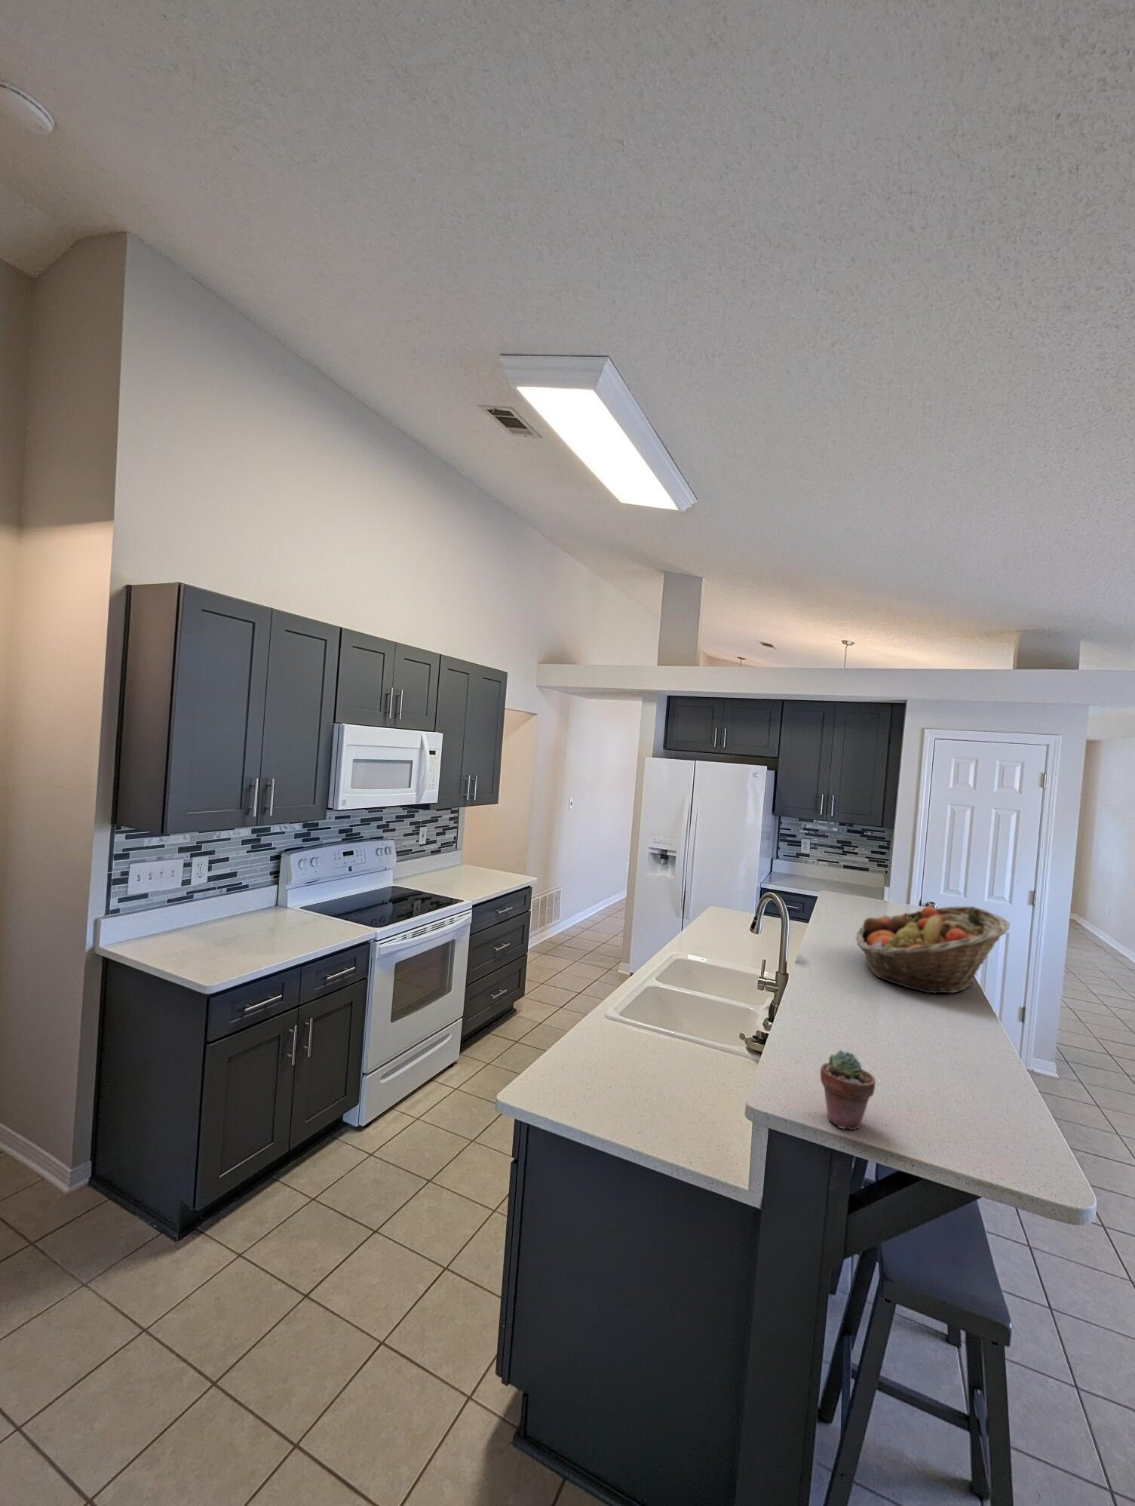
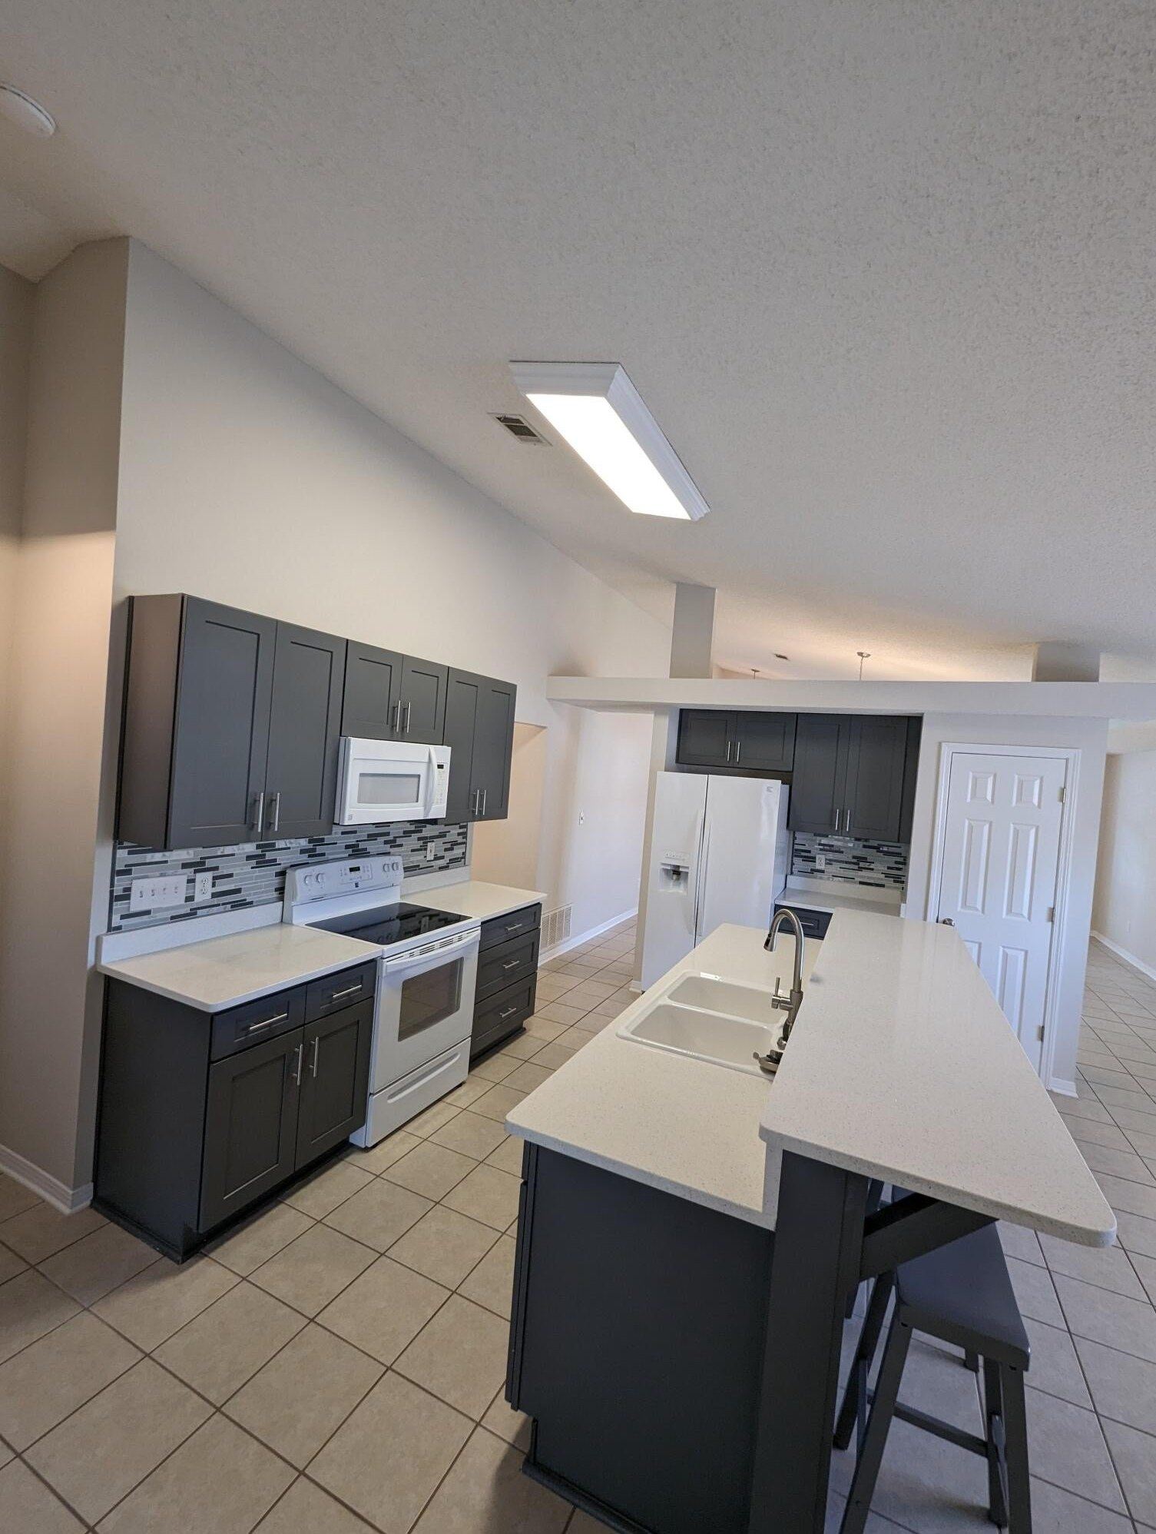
- fruit basket [855,905,1011,993]
- potted succulent [820,1049,876,1130]
